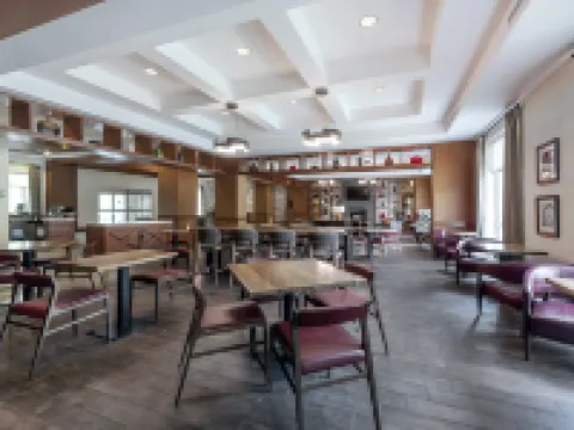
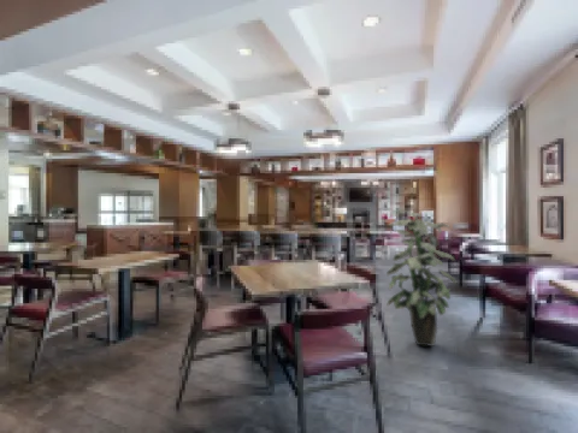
+ indoor plant [385,212,458,348]
